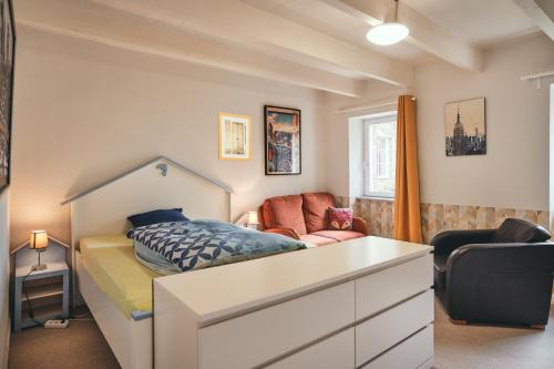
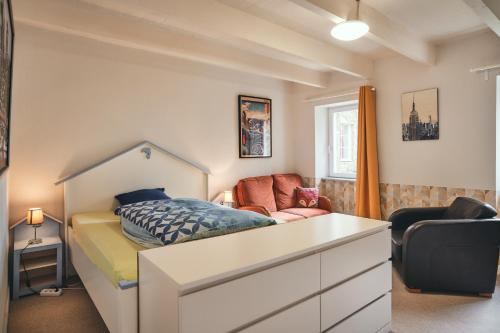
- wall art [217,112,253,162]
